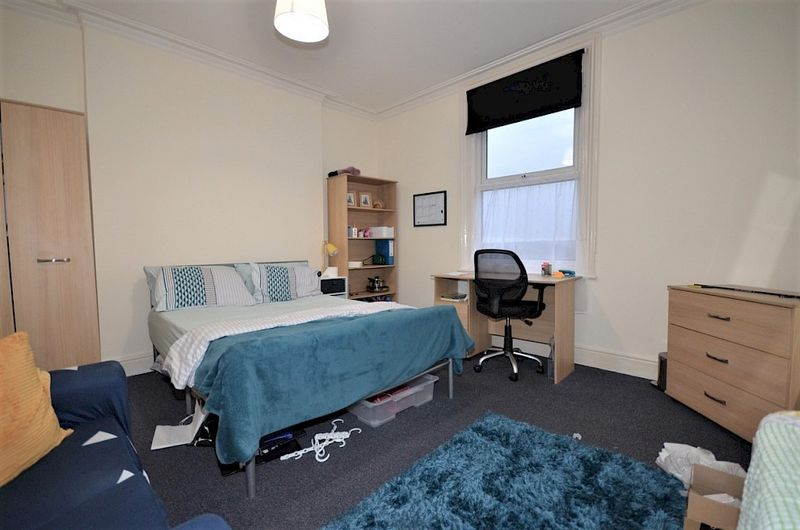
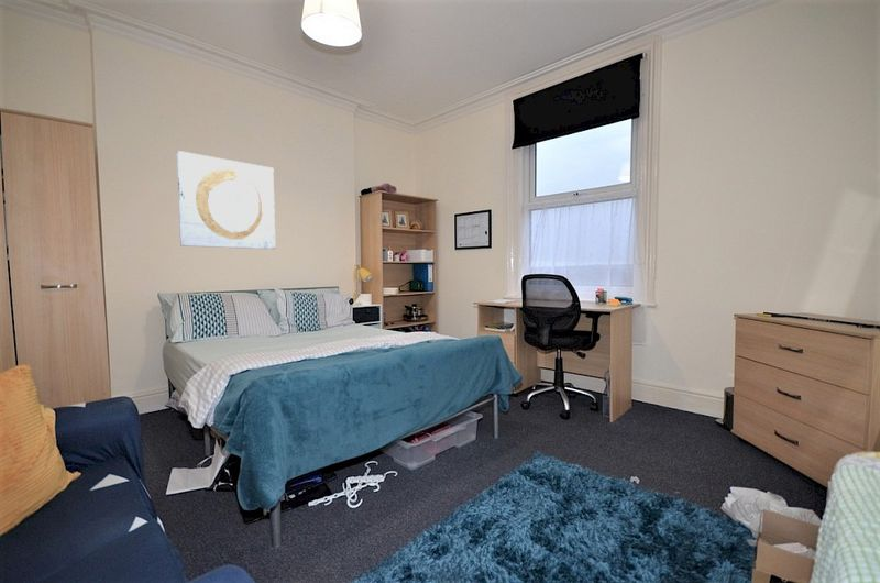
+ wall art [175,150,276,250]
